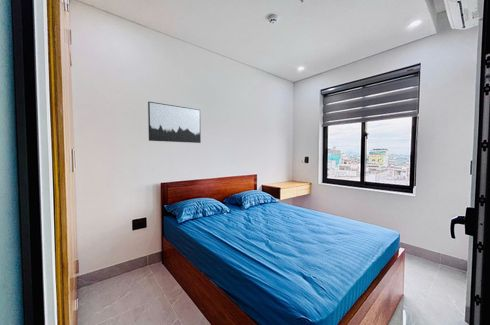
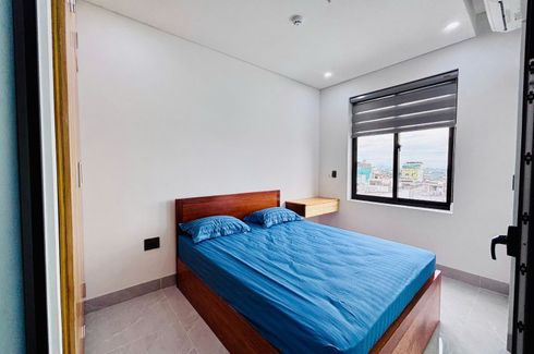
- wall art [147,101,202,144]
